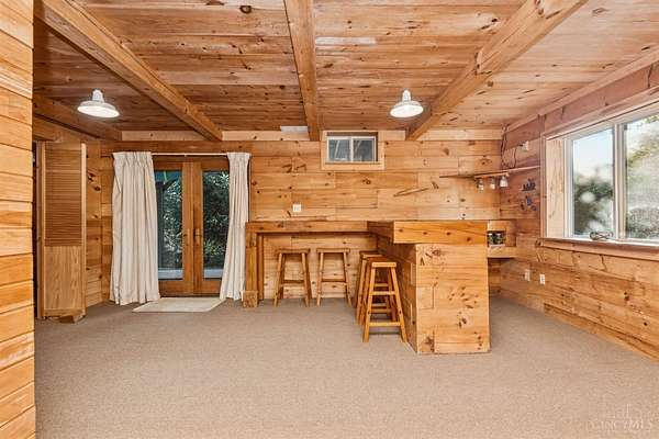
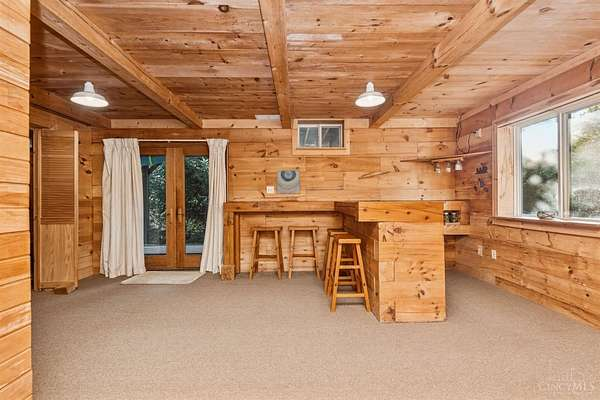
+ wall art [276,169,301,195]
